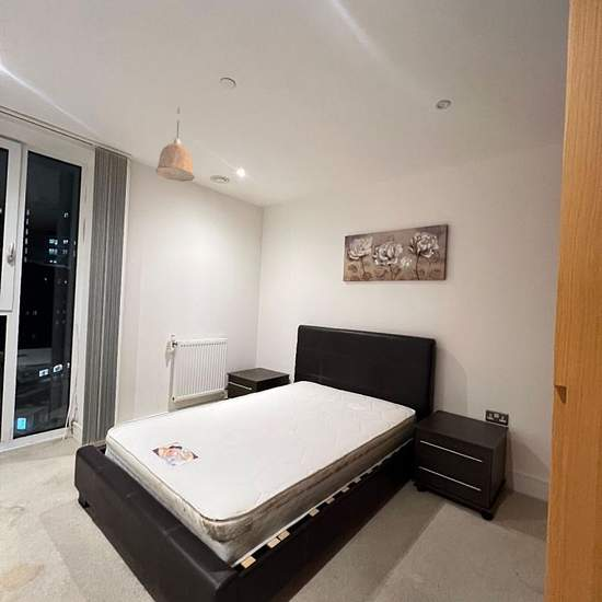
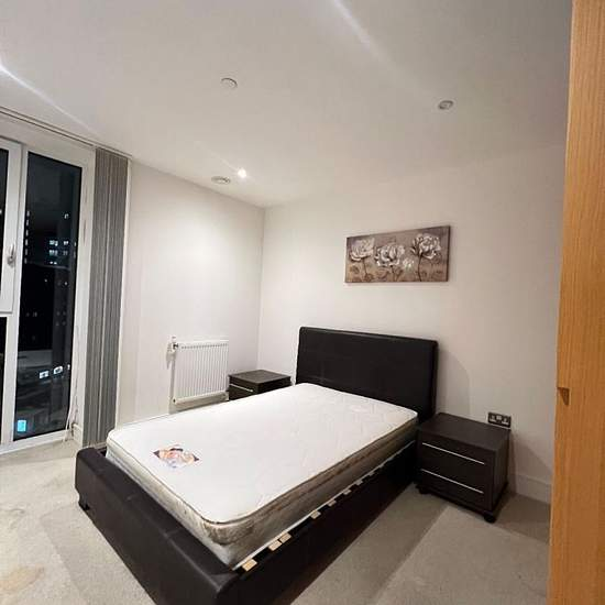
- pendant lamp [155,106,196,183]
